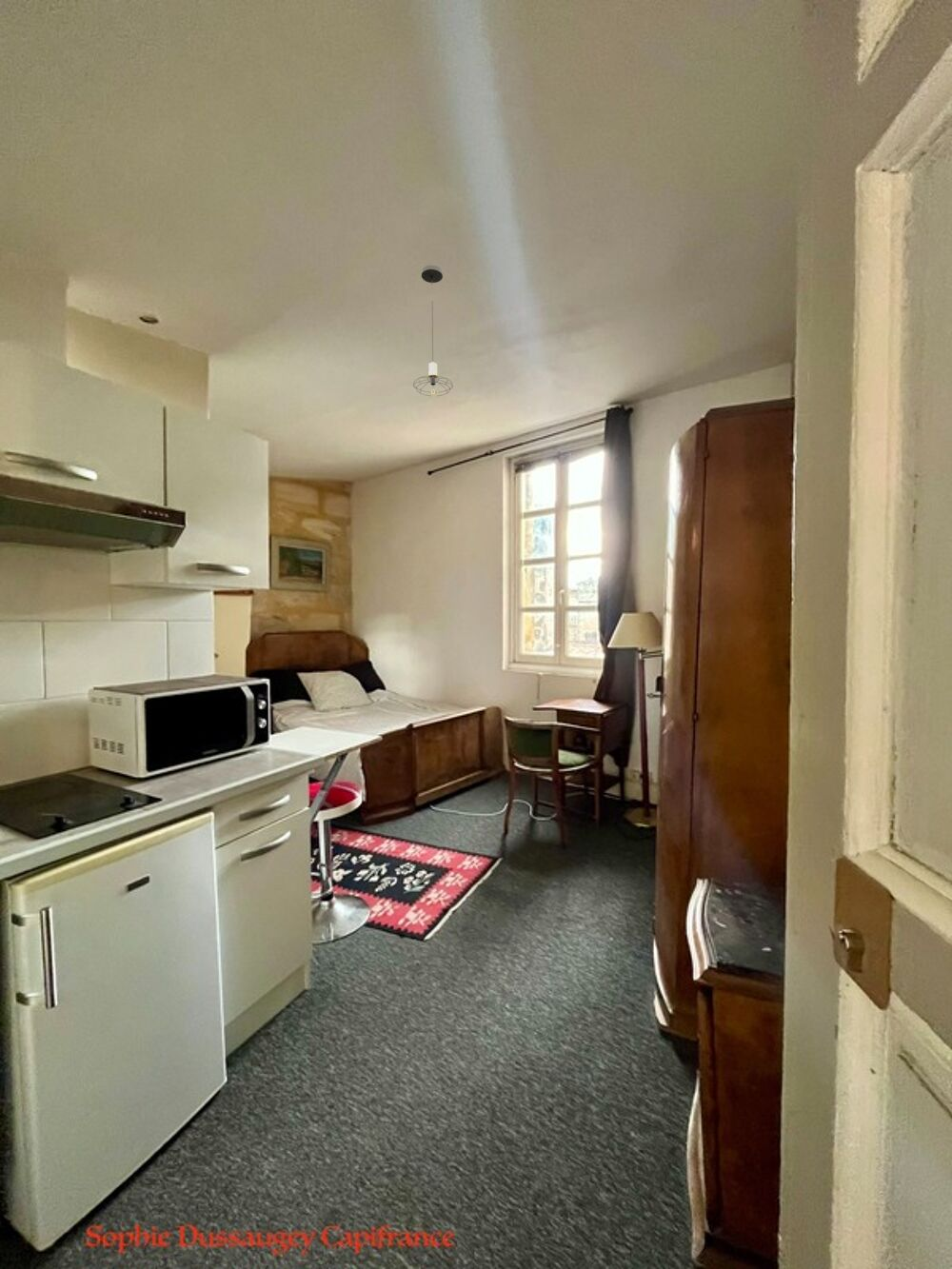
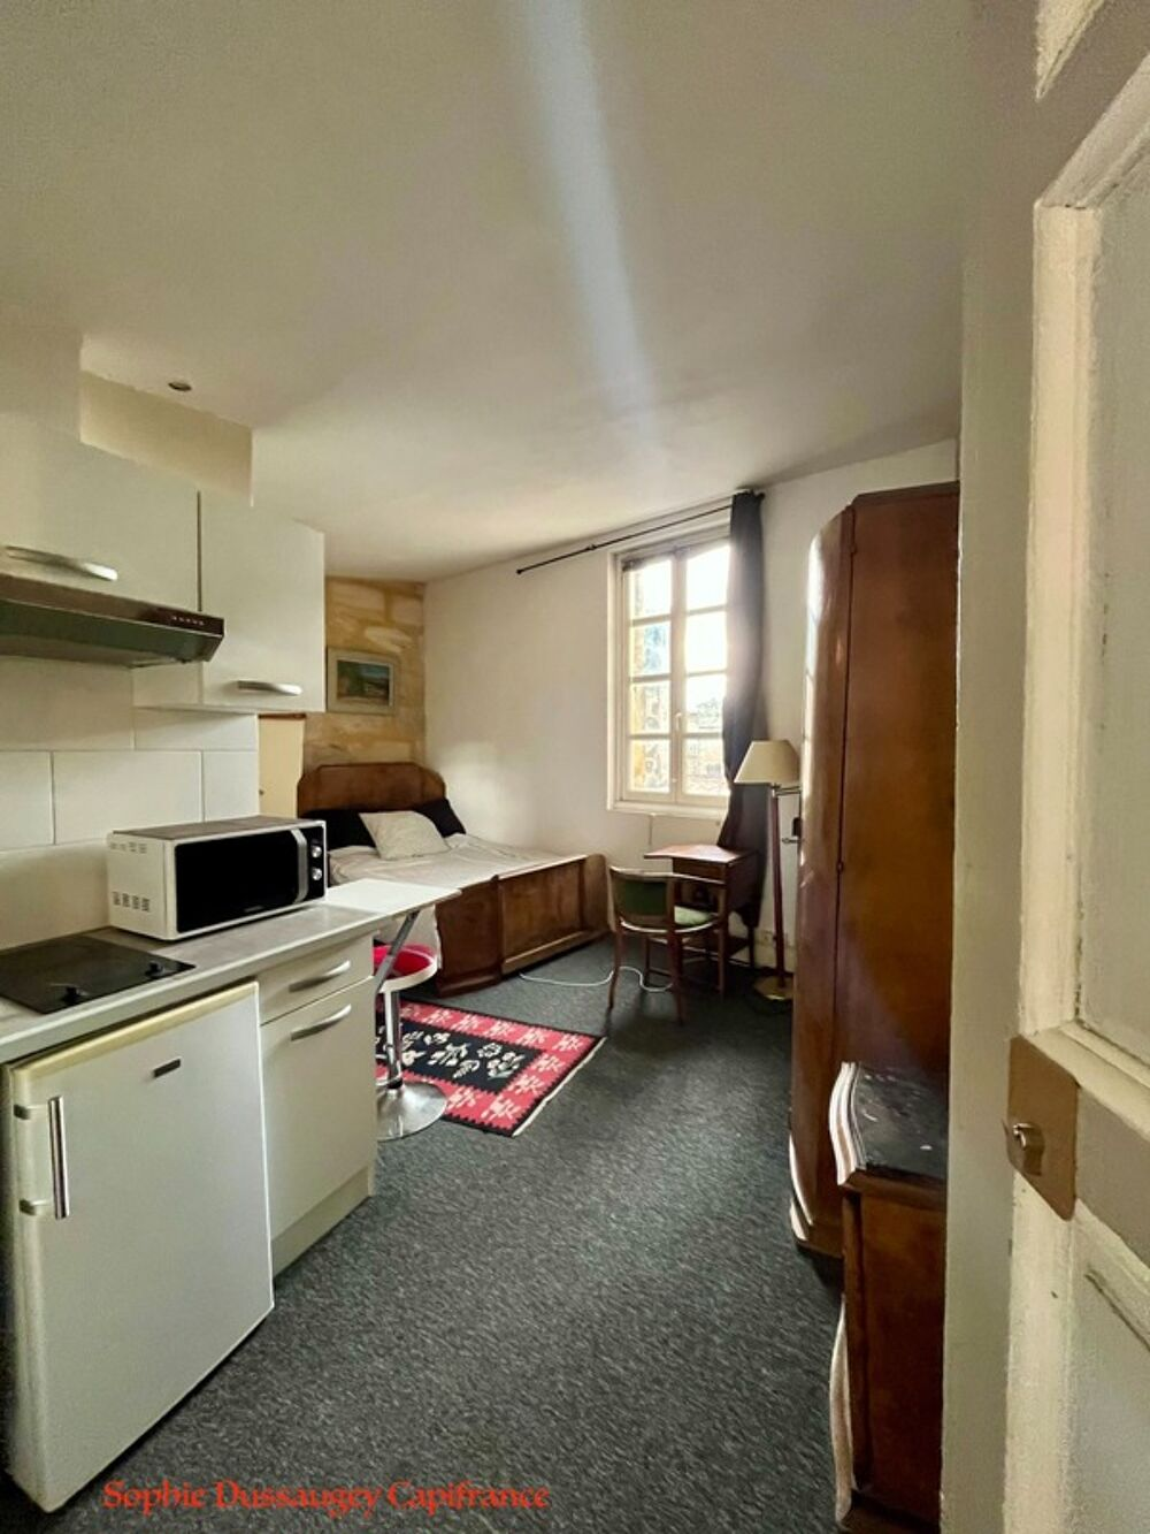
- pendant light [412,264,454,397]
